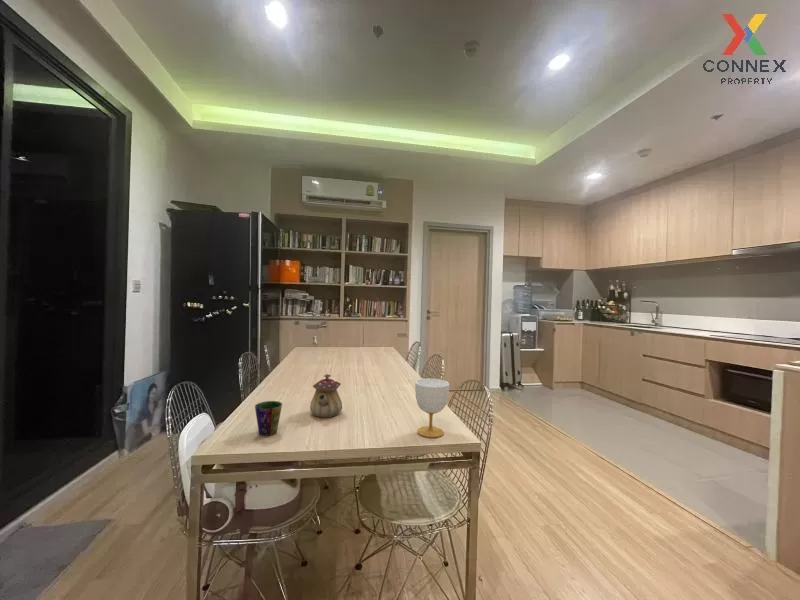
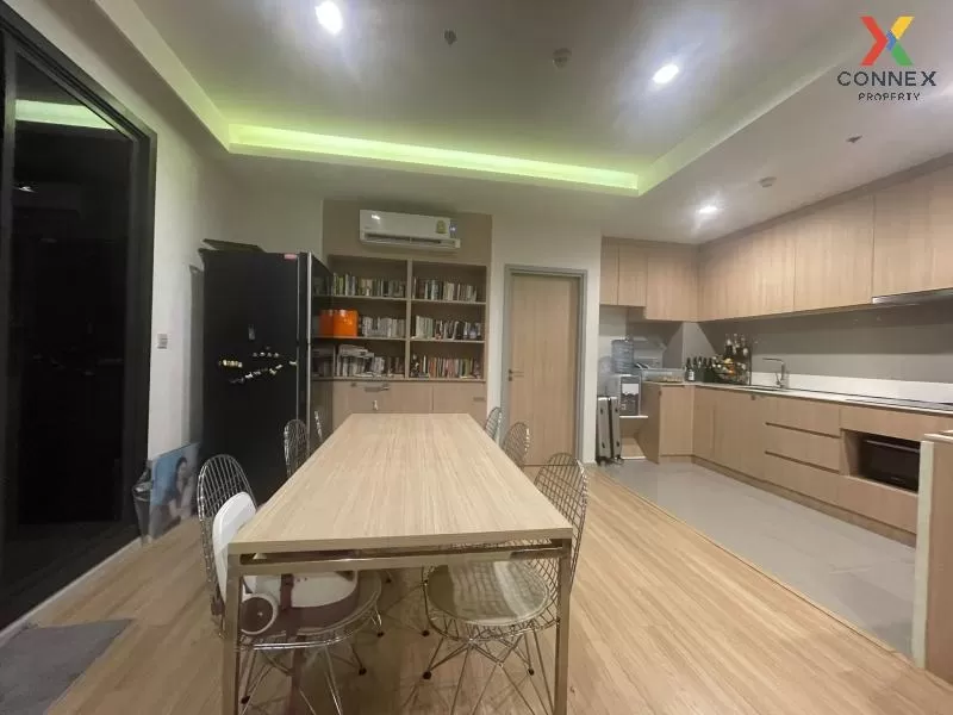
- cup [254,400,283,437]
- cup [414,377,450,438]
- teapot [309,373,343,418]
